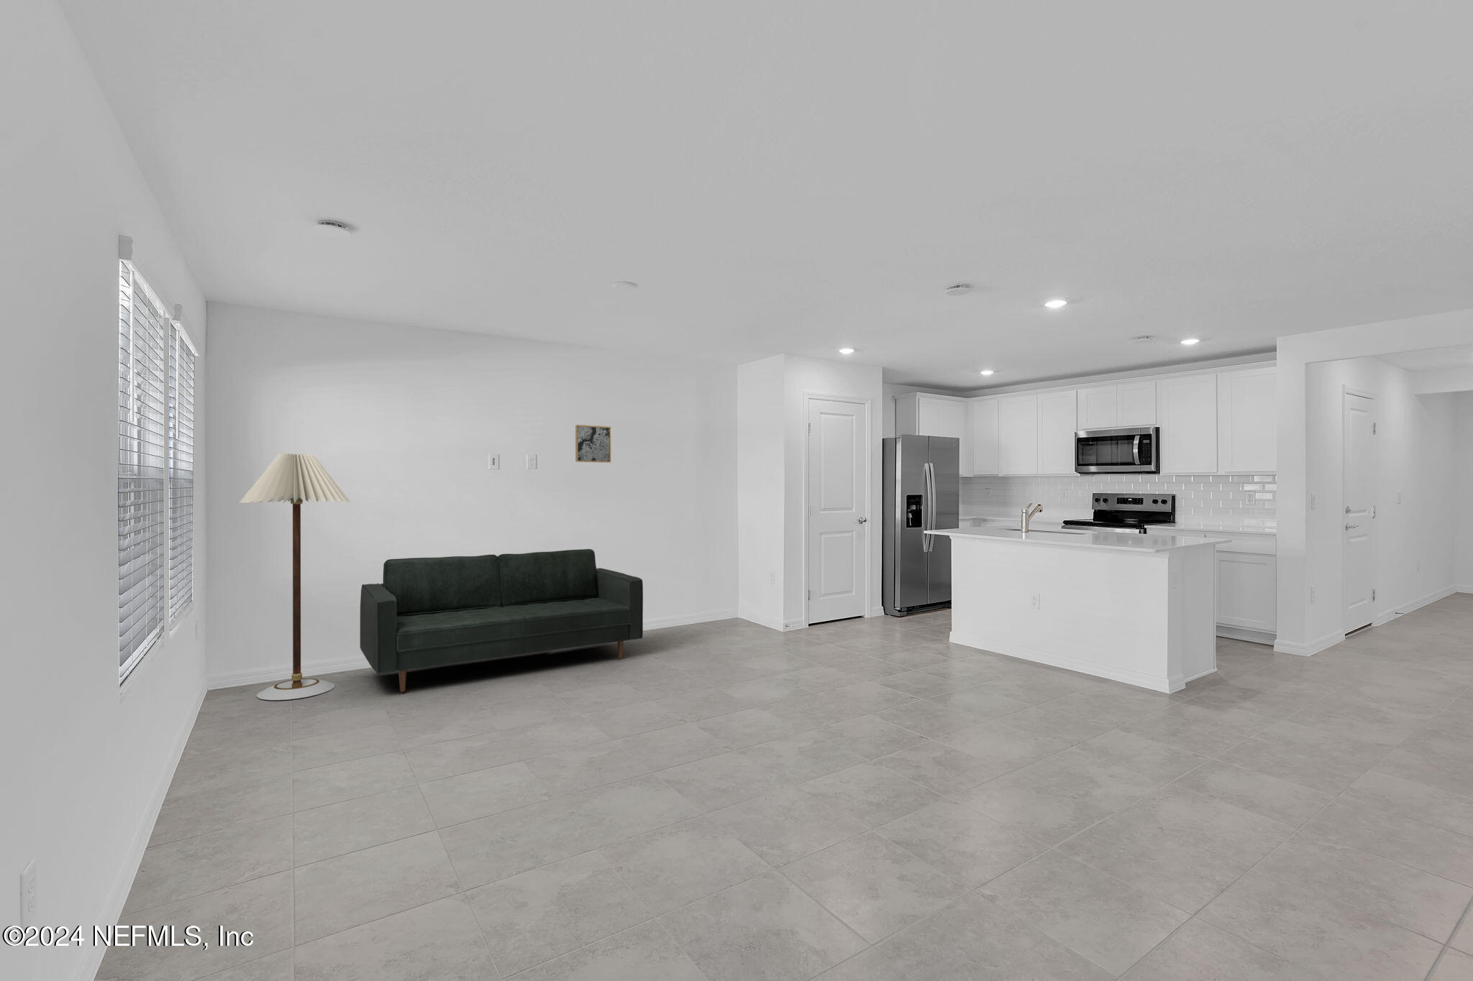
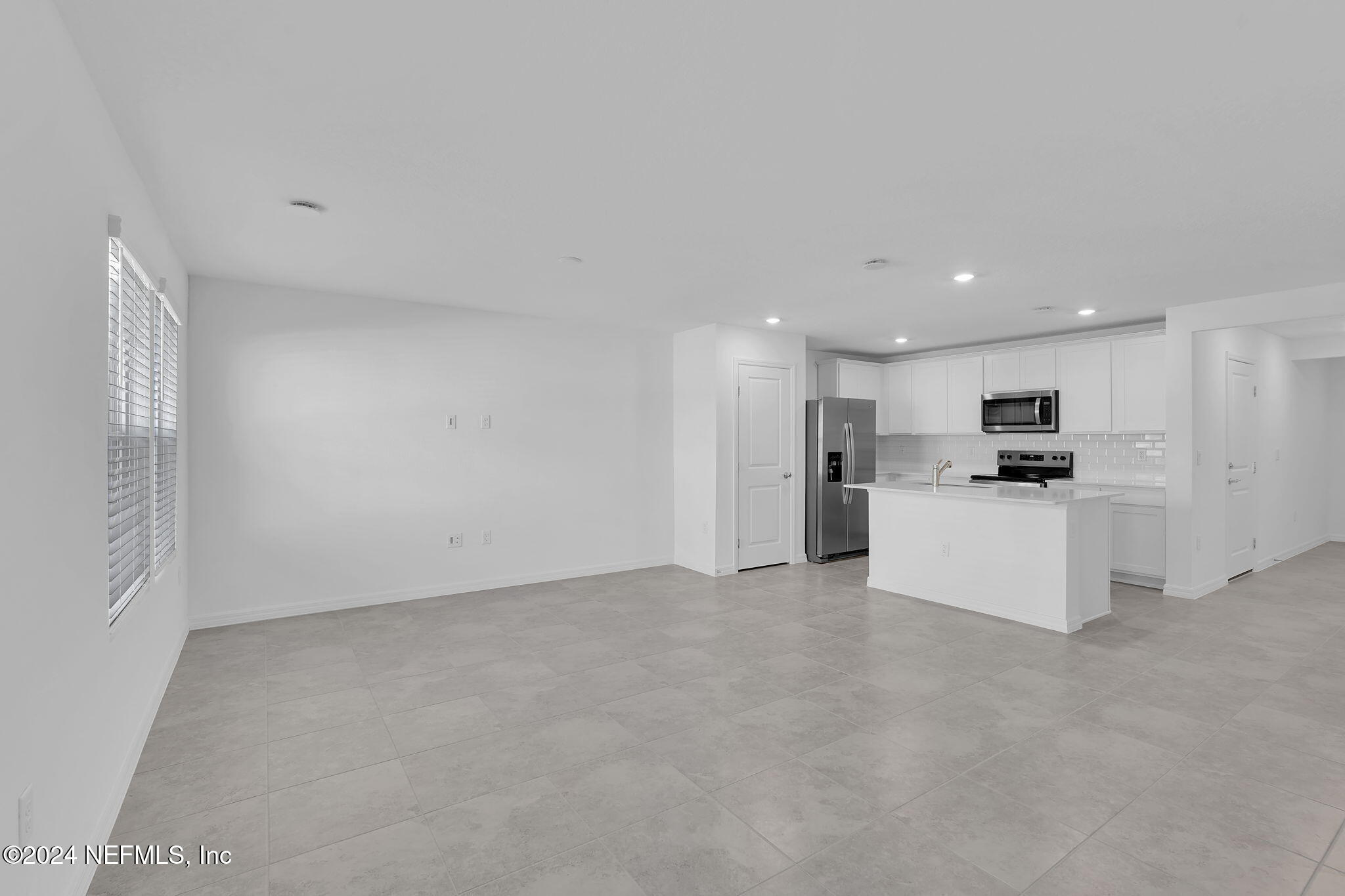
- sofa [359,549,644,693]
- floor lamp [238,453,350,701]
- wall art [575,424,611,463]
